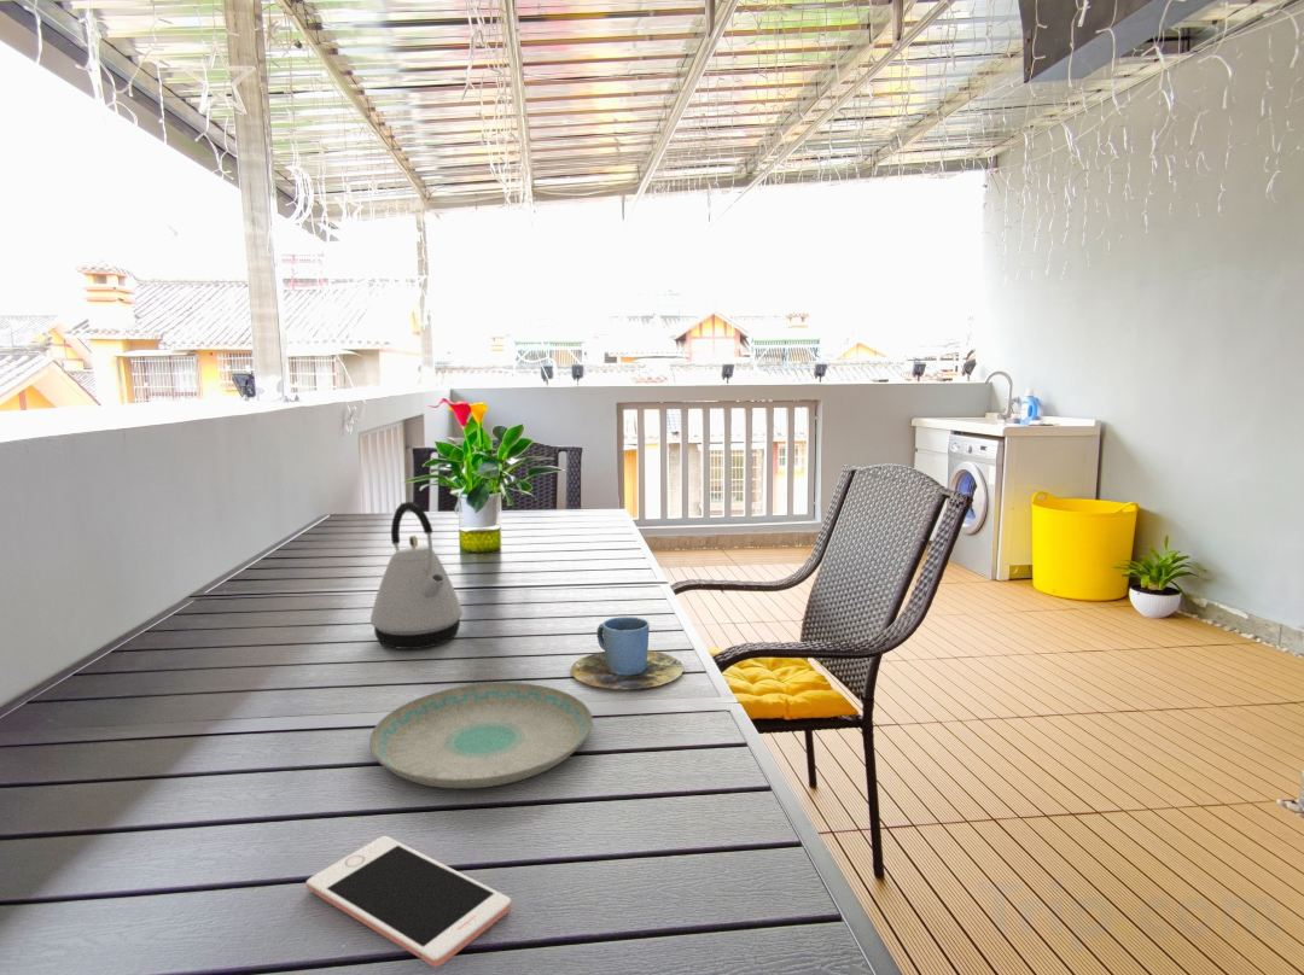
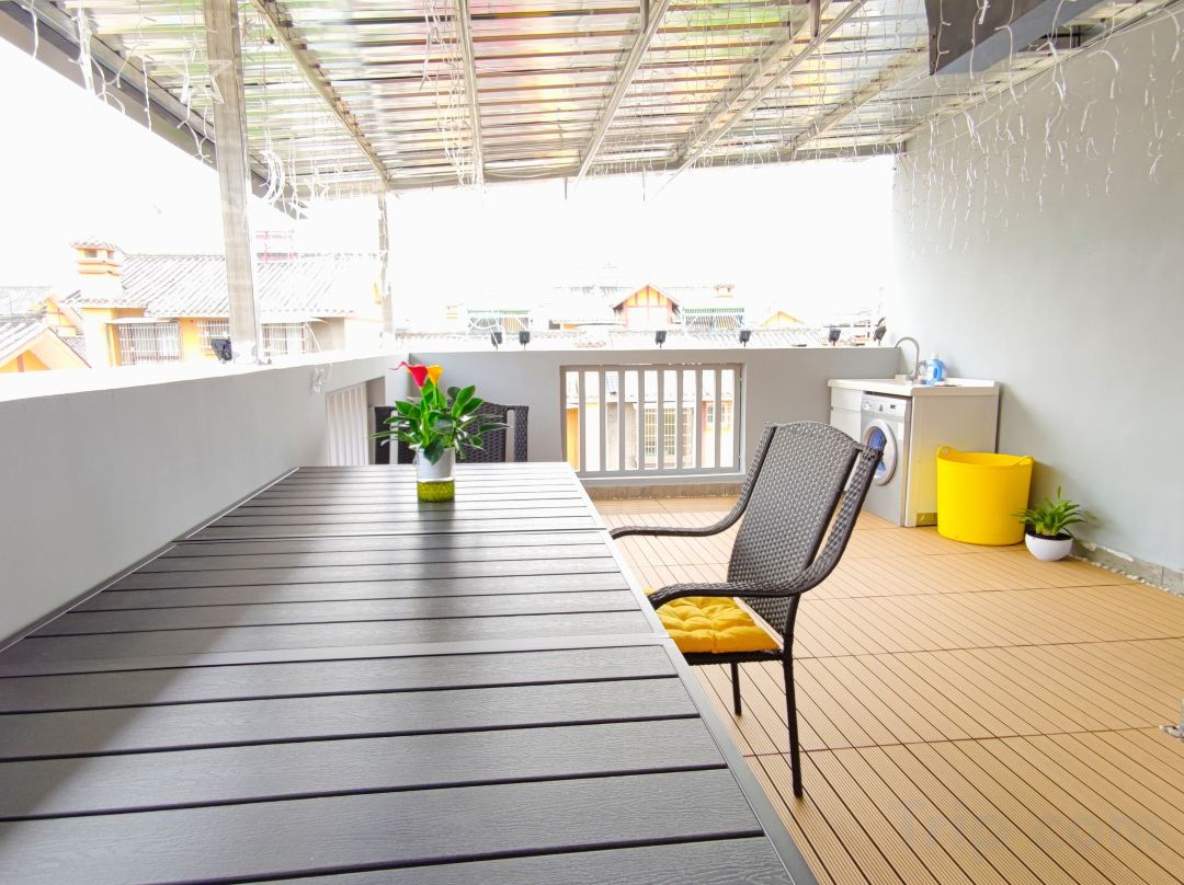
- kettle [369,501,464,650]
- plate [368,682,594,789]
- cup [570,615,685,690]
- cell phone [305,835,512,968]
